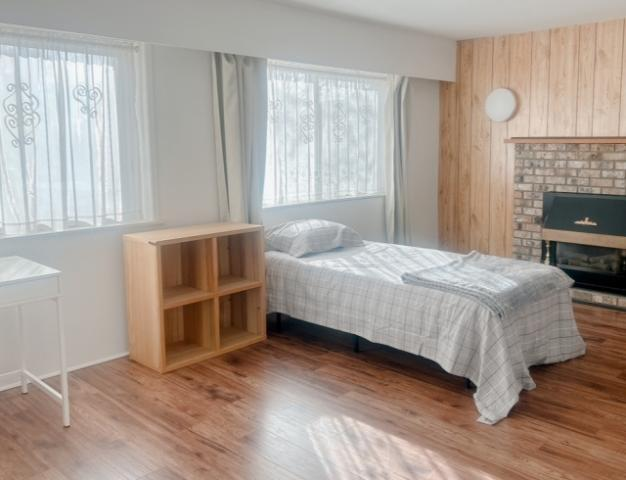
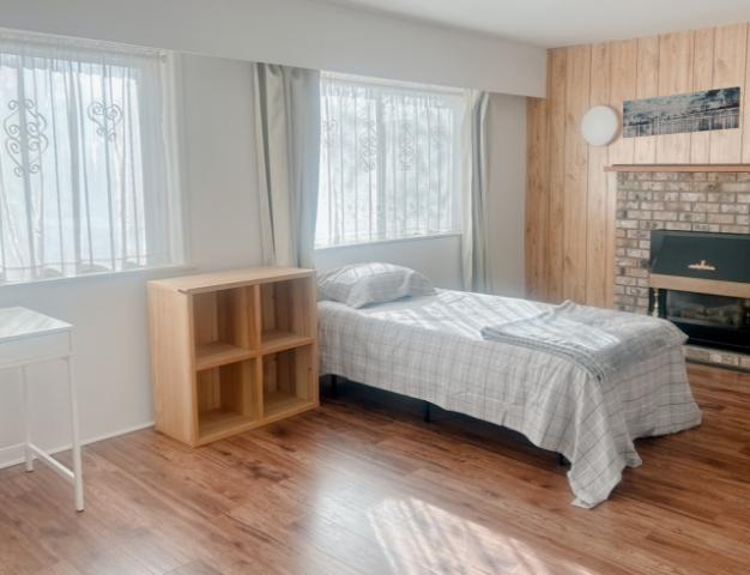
+ wall art [622,85,742,139]
